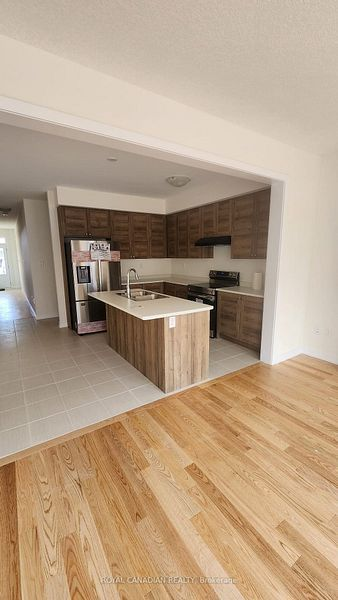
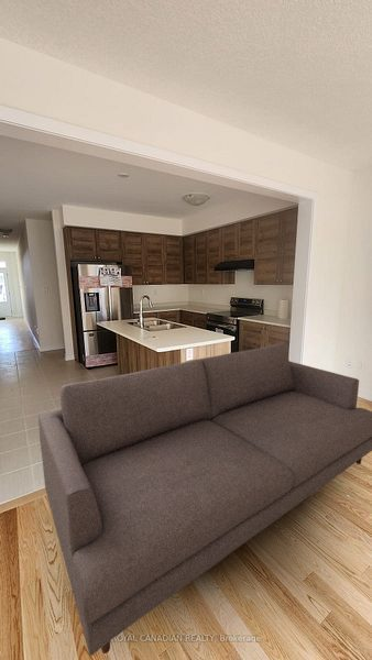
+ sofa [37,342,372,657]
